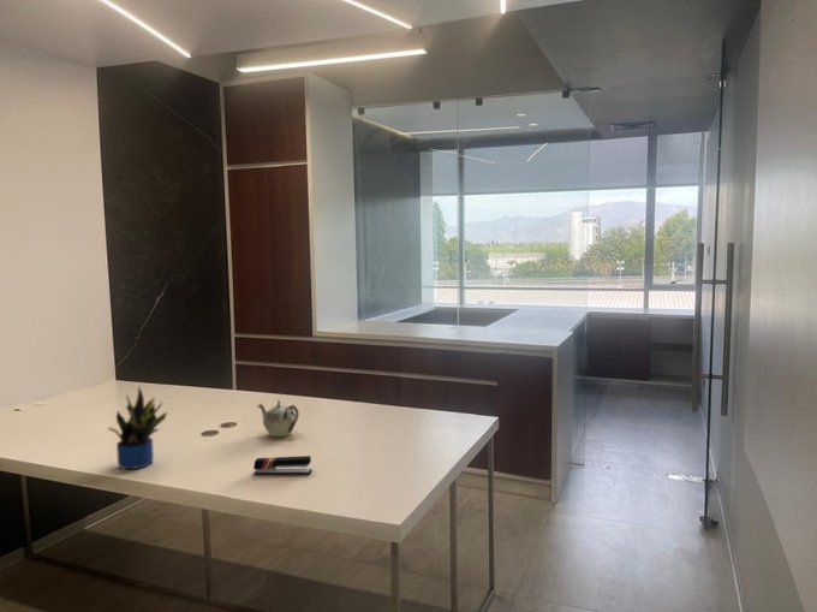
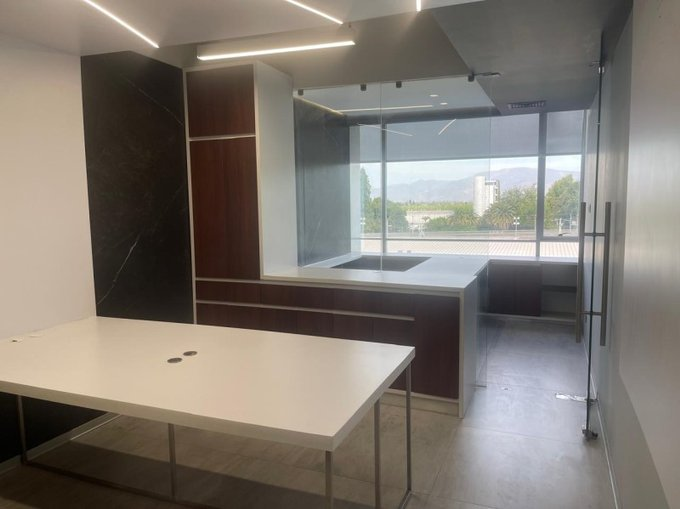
- teapot [256,399,299,438]
- stapler [252,454,312,476]
- potted plant [107,385,168,470]
